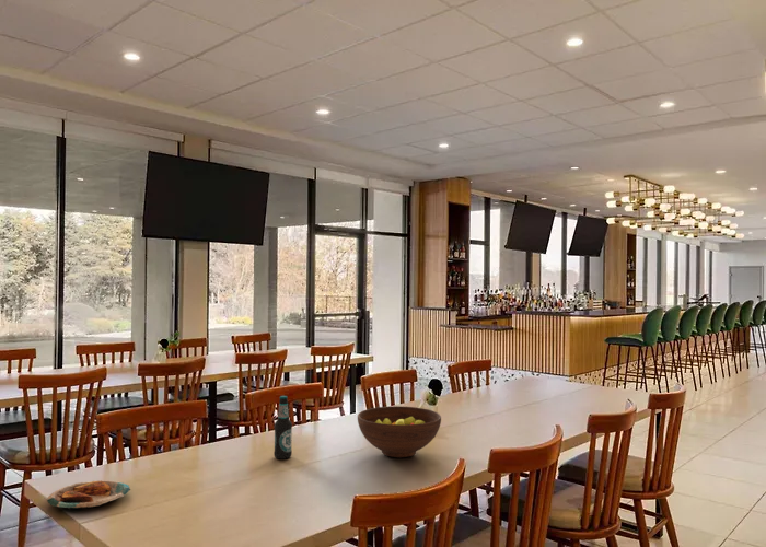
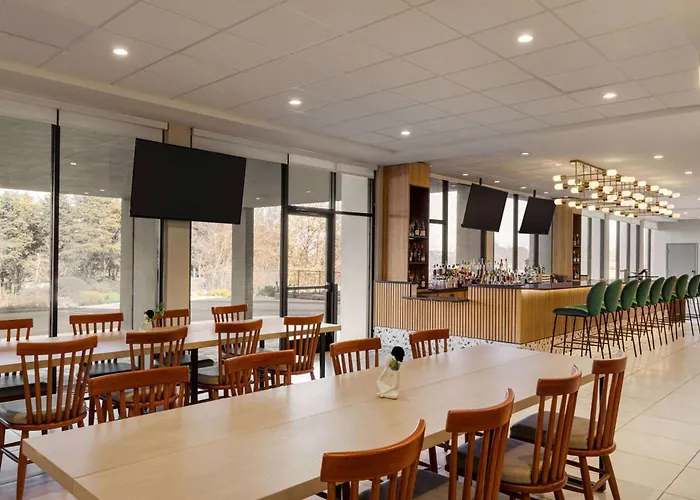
- bottle [272,395,293,461]
- fruit bowl [357,405,442,458]
- plate [46,479,131,510]
